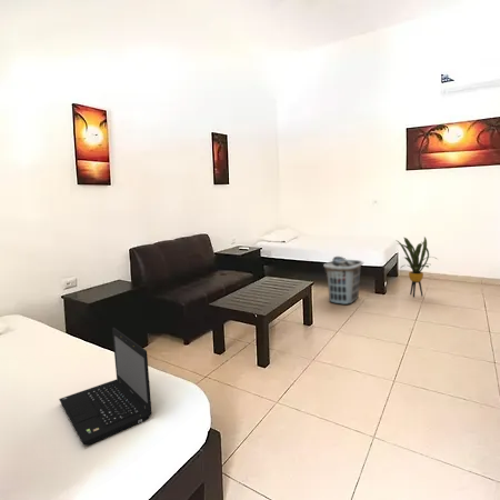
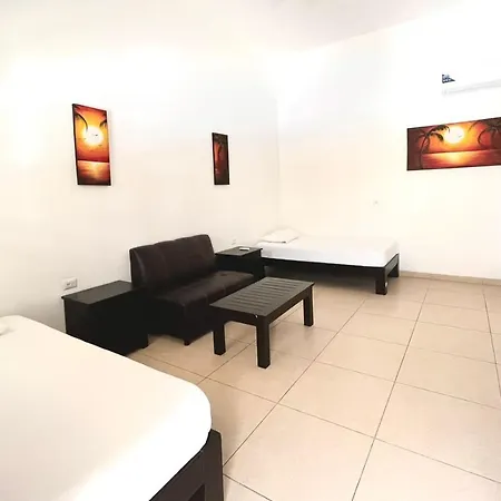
- house plant [397,236,438,298]
- clothes hamper [322,256,364,306]
- laptop [58,327,153,447]
